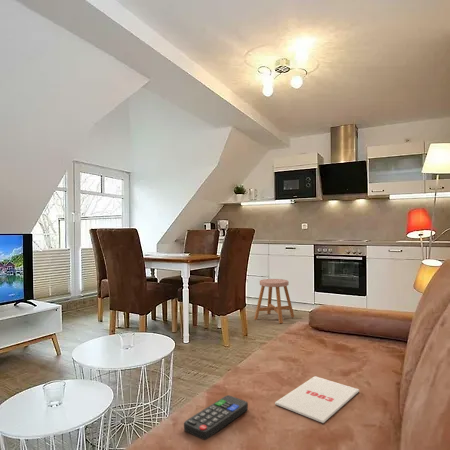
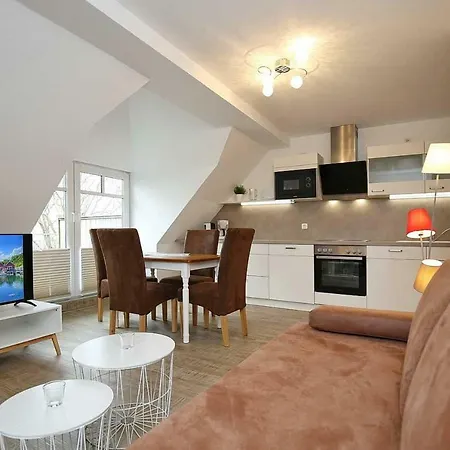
- stool [253,278,295,324]
- remote control [183,394,249,441]
- magazine [274,375,360,424]
